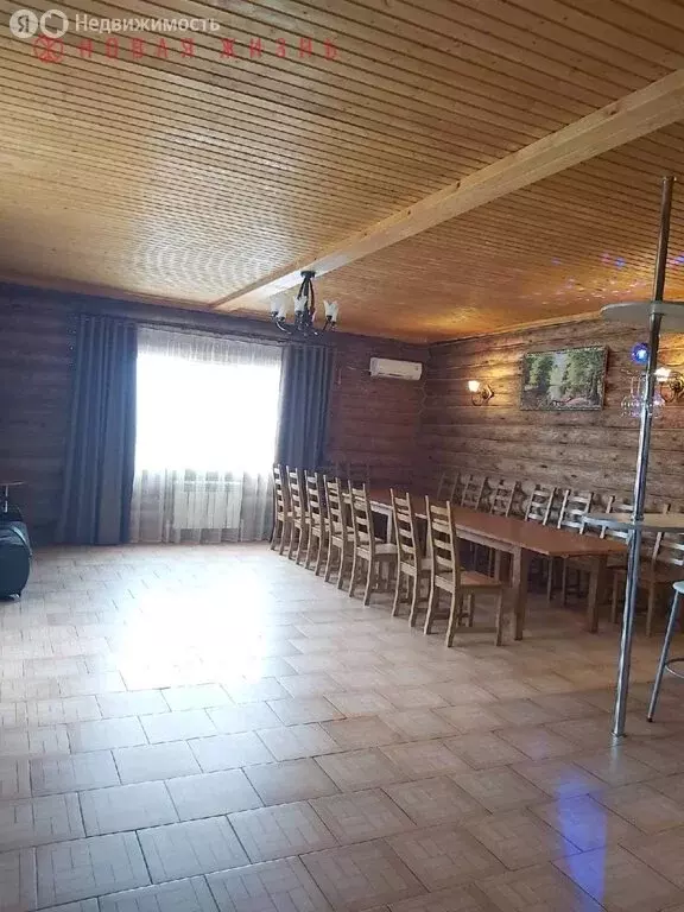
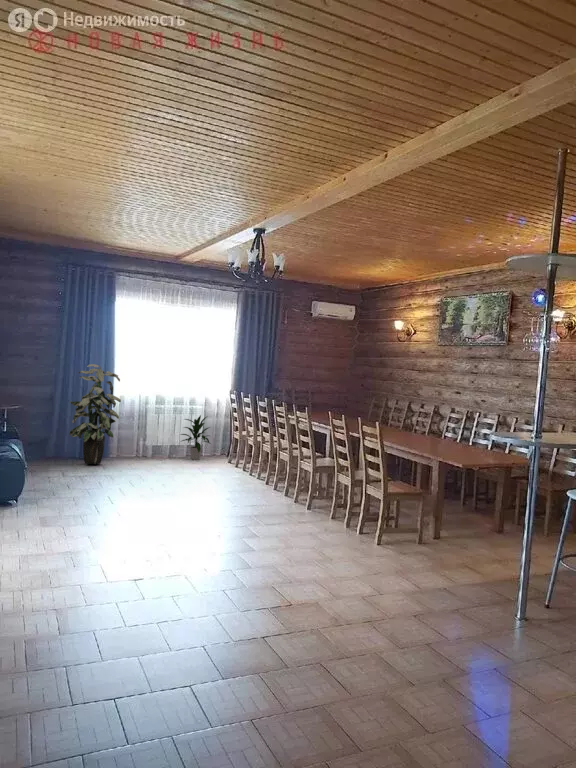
+ indoor plant [68,363,122,465]
+ indoor plant [179,414,212,461]
